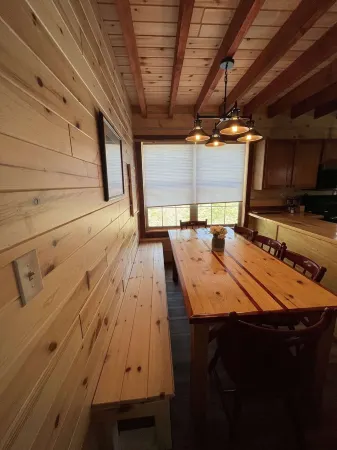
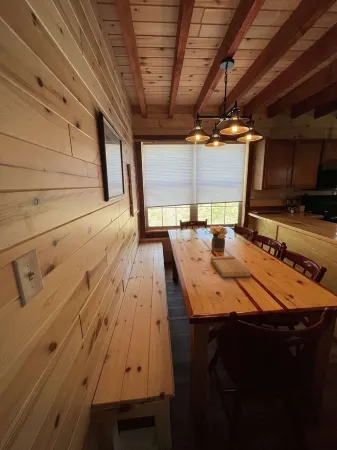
+ cutting board [210,255,252,278]
